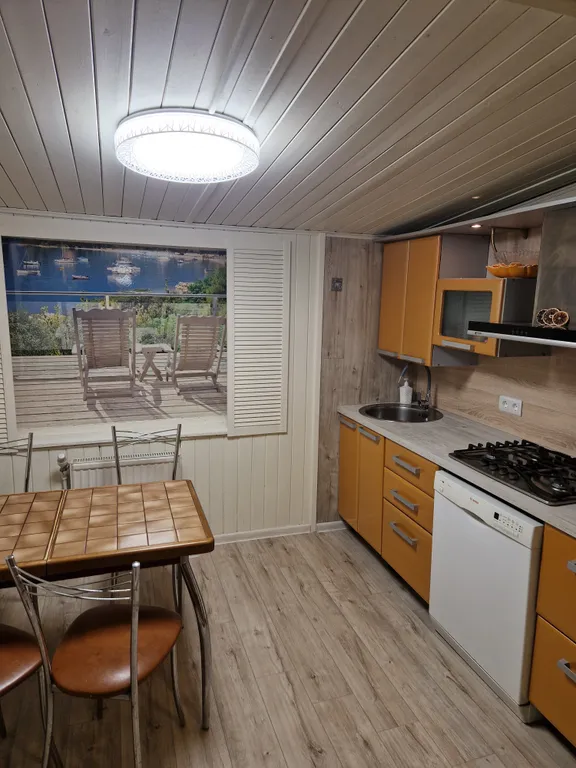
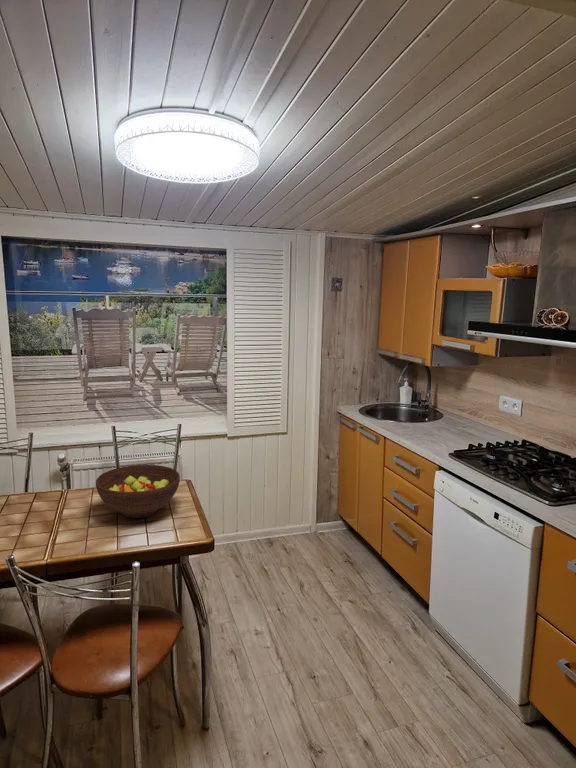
+ fruit bowl [95,464,181,519]
